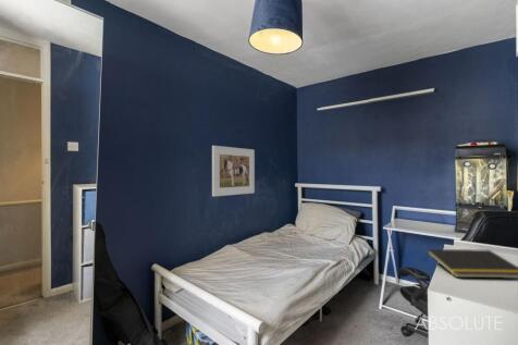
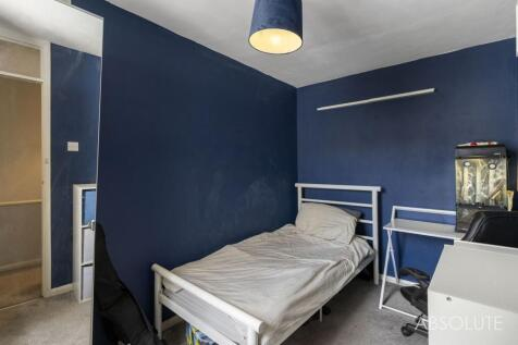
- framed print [211,145,256,198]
- notepad [424,248,518,280]
